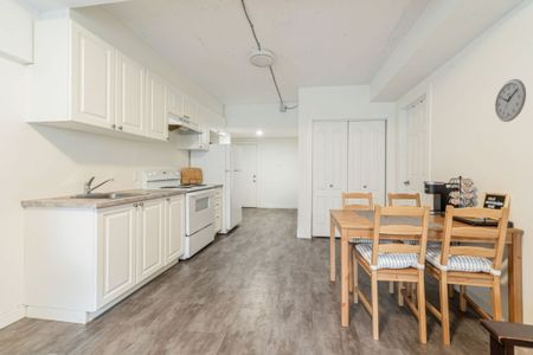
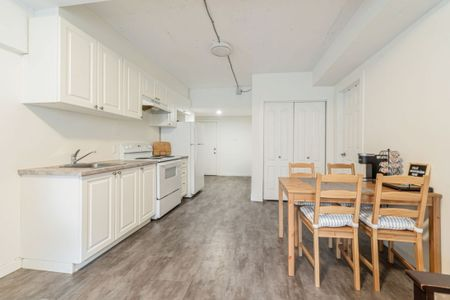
- wall clock [494,78,527,123]
